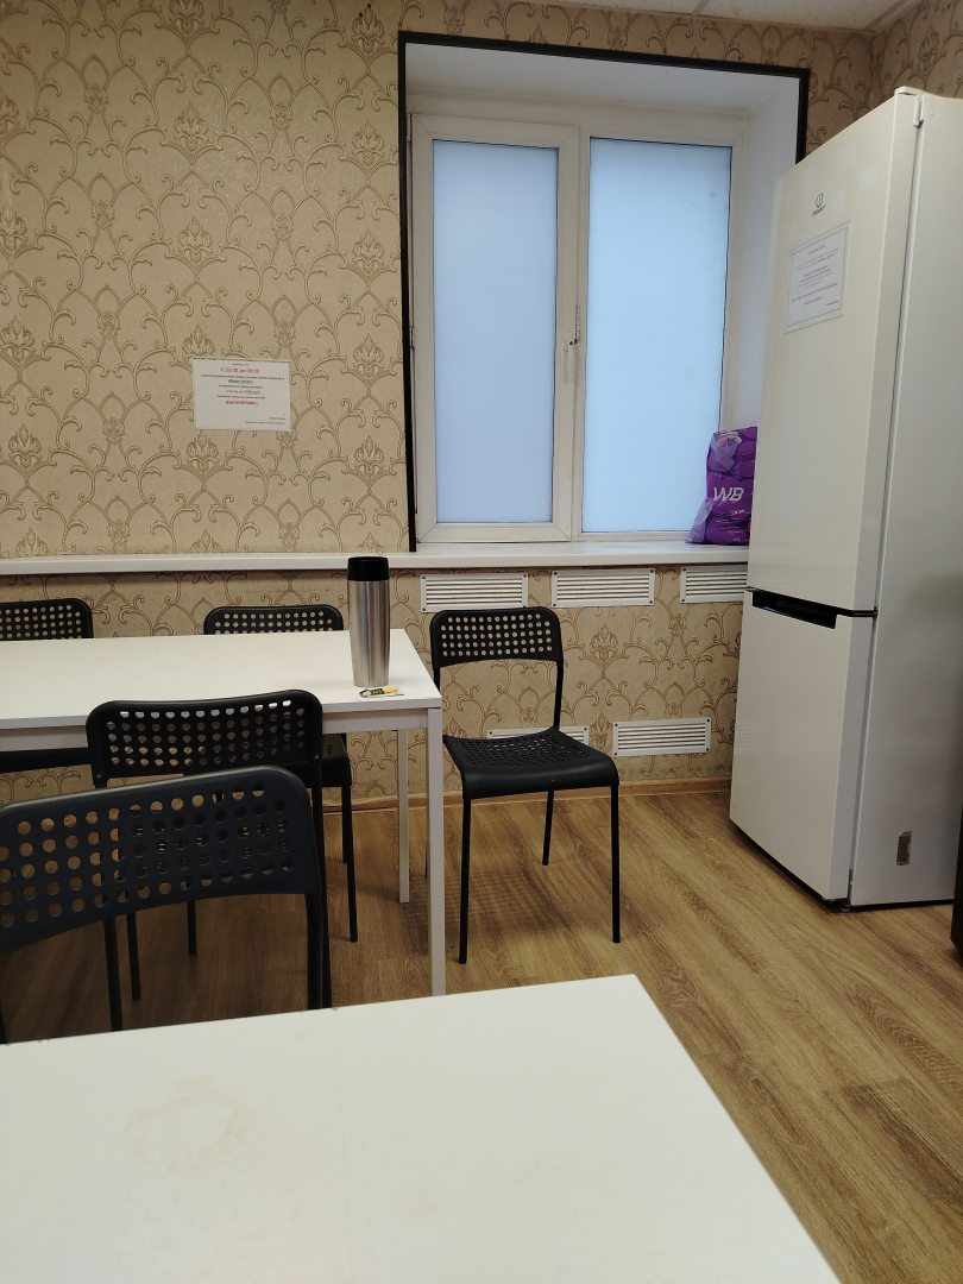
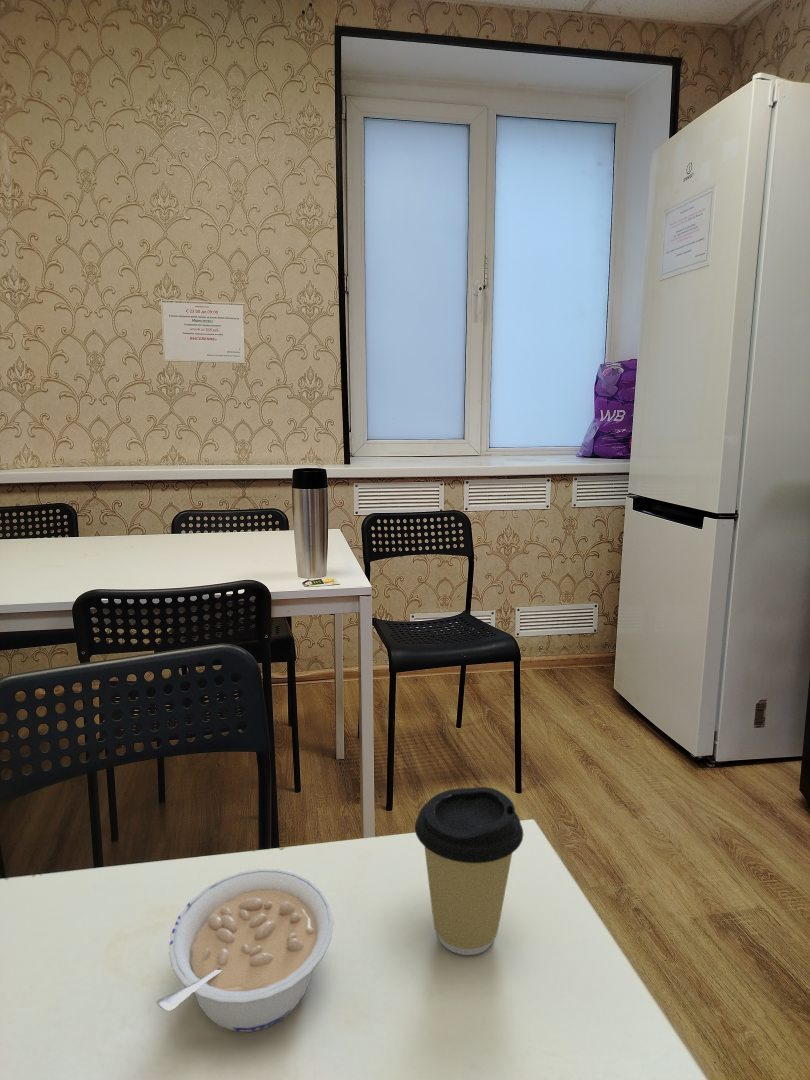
+ legume [155,868,334,1033]
+ coffee cup [414,786,524,956]
